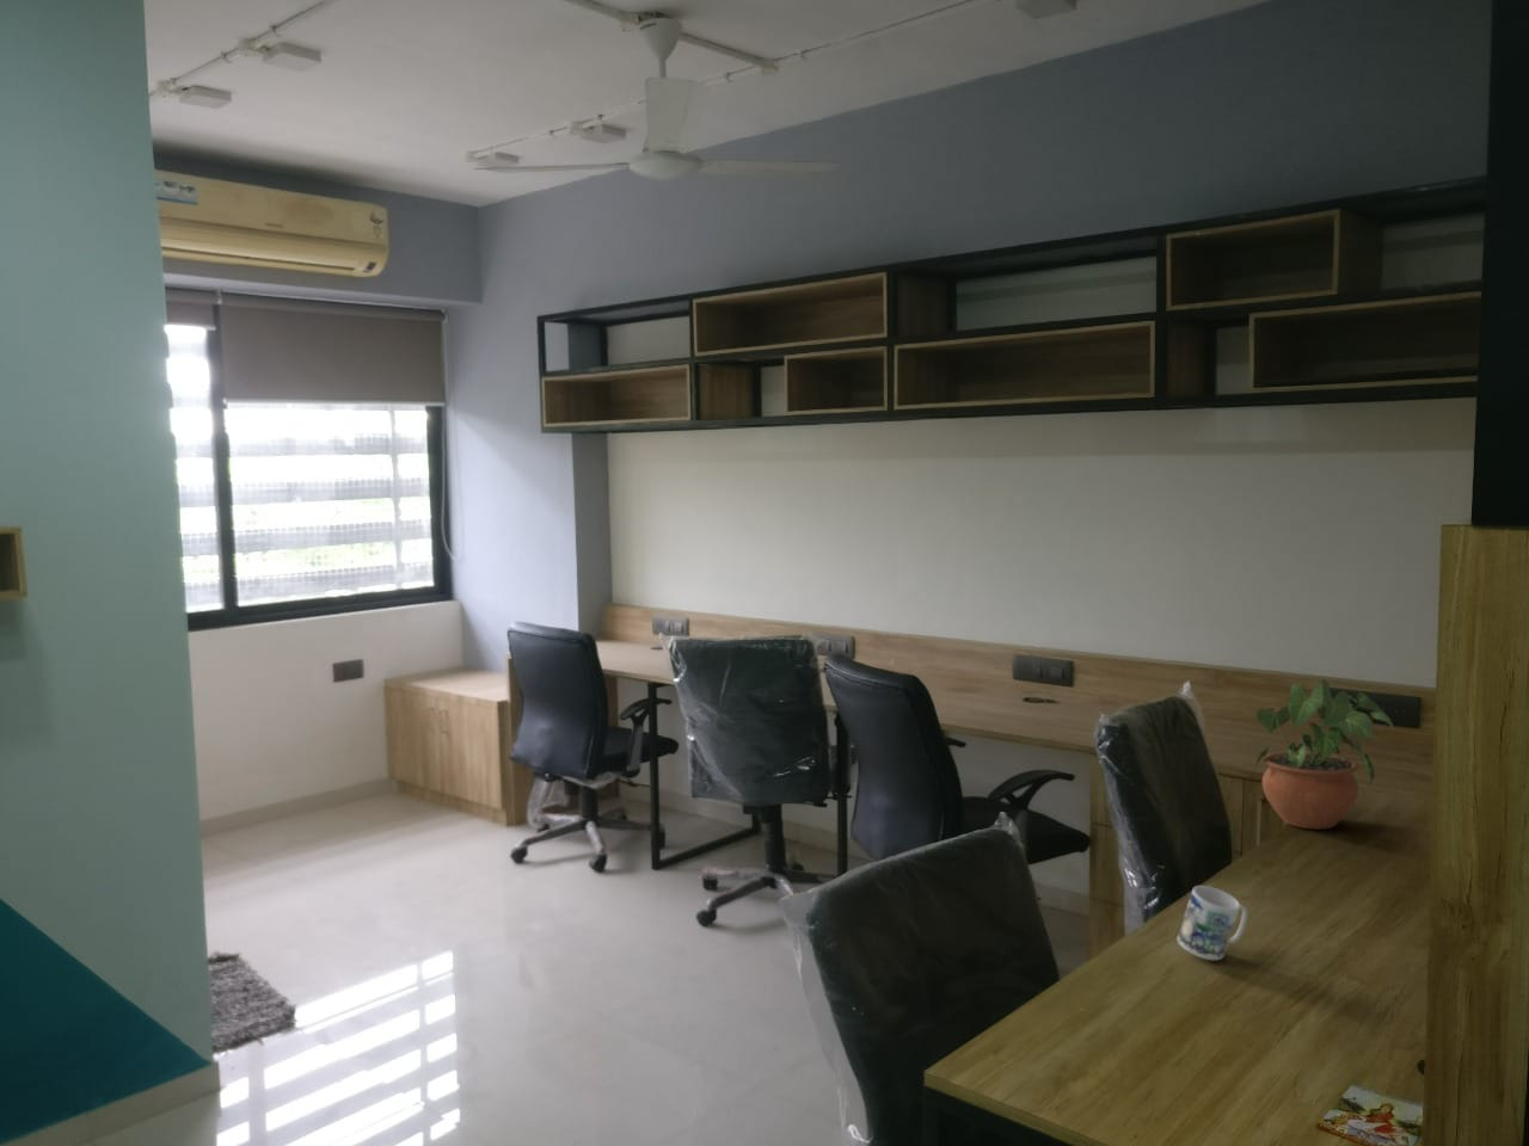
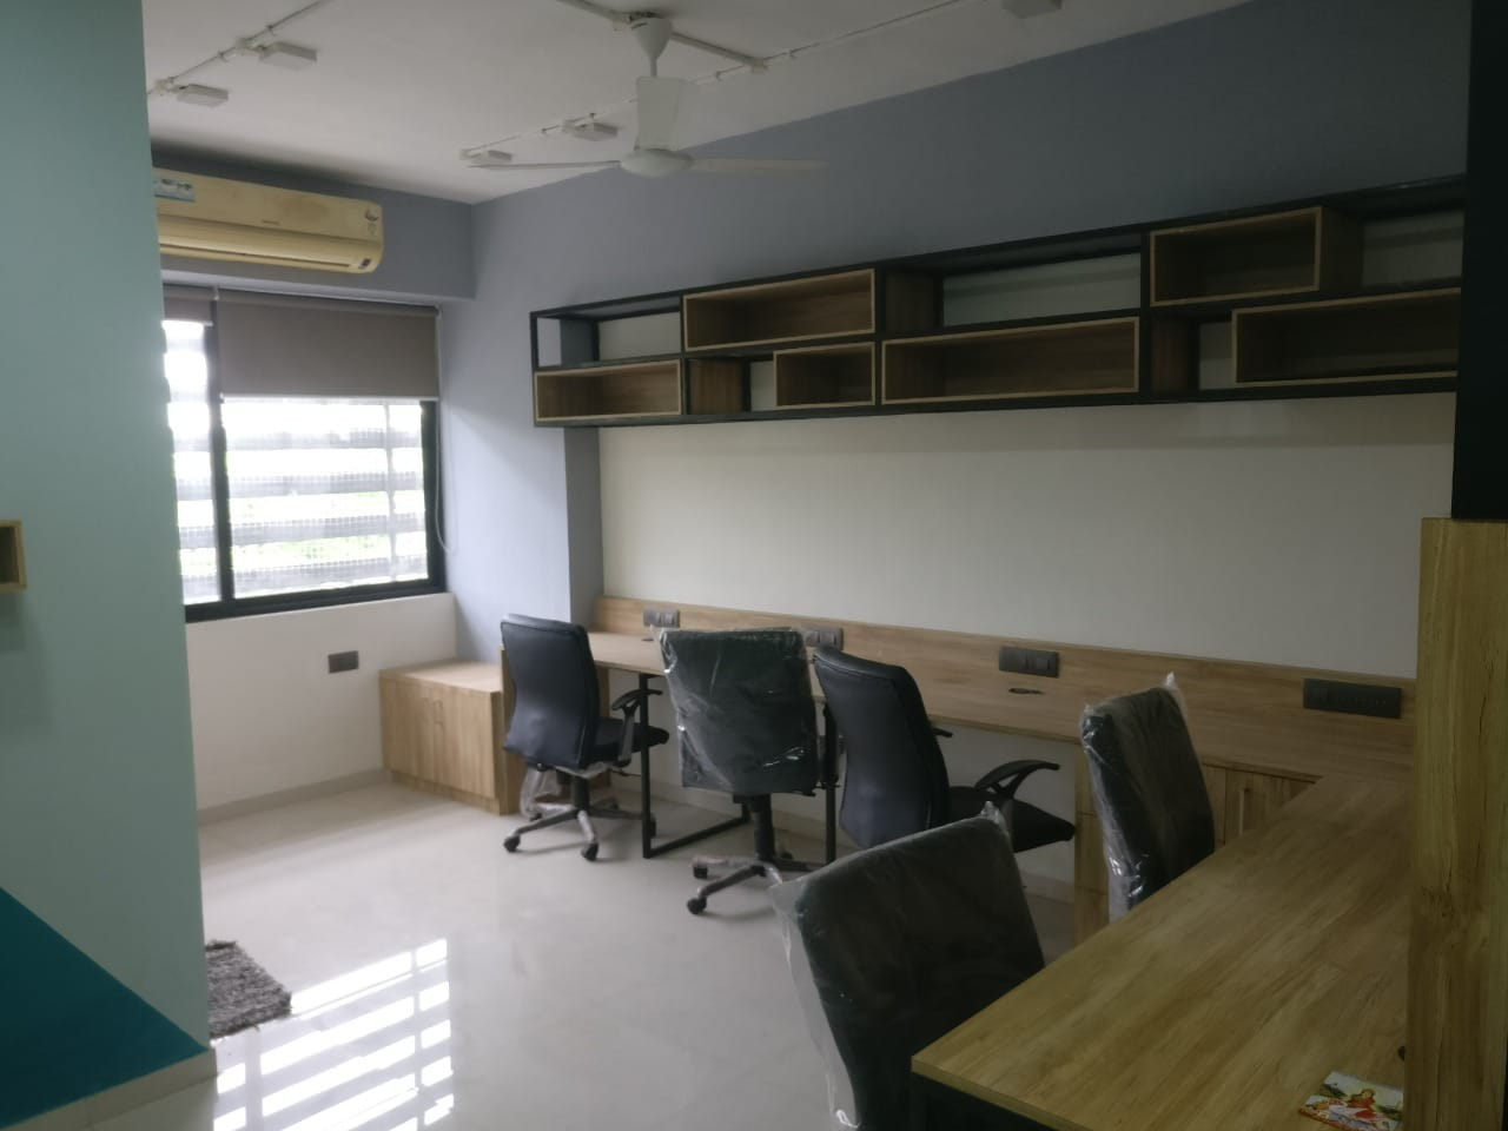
- potted plant [1253,674,1394,831]
- mug [1176,885,1248,961]
